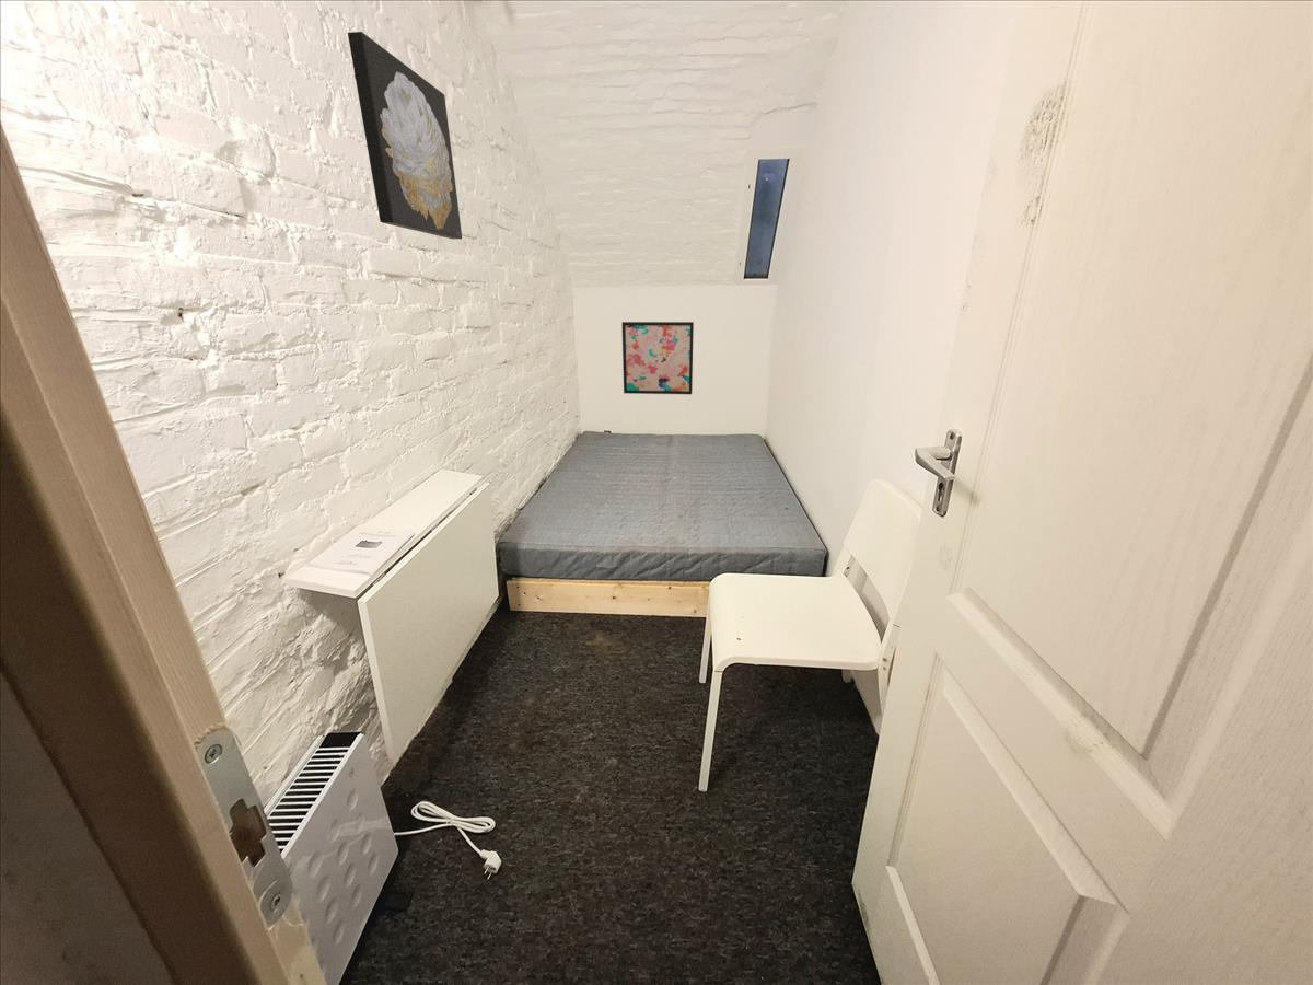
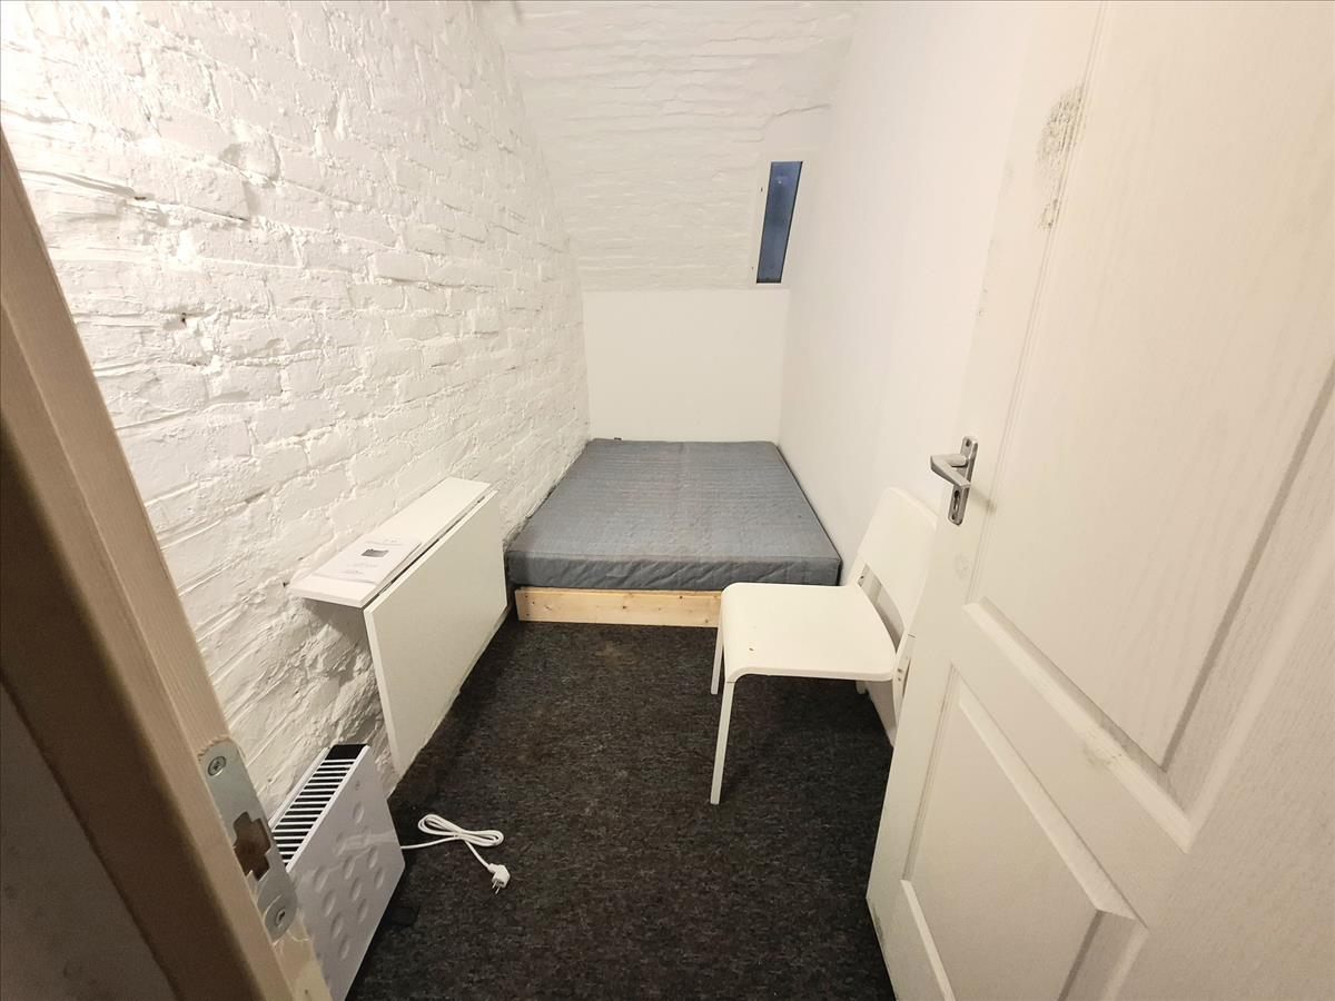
- wall art [620,321,695,395]
- wall art [347,31,463,240]
